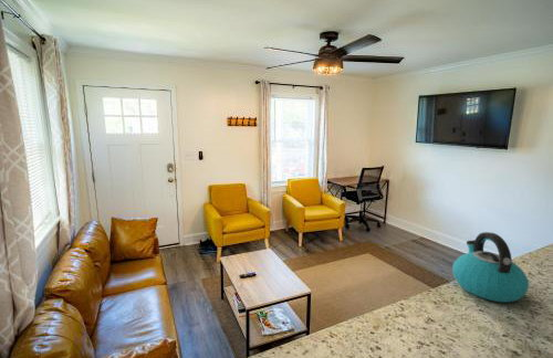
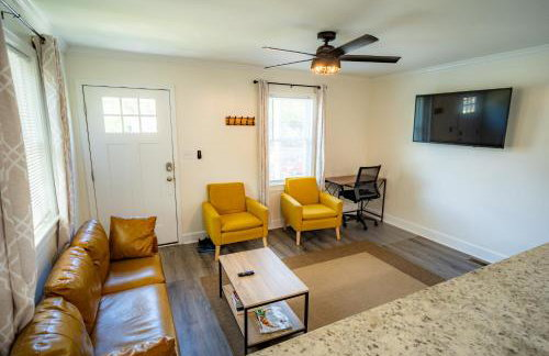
- kettle [451,231,530,304]
